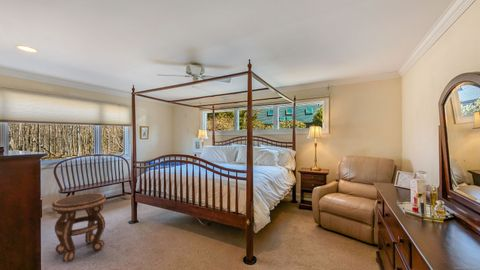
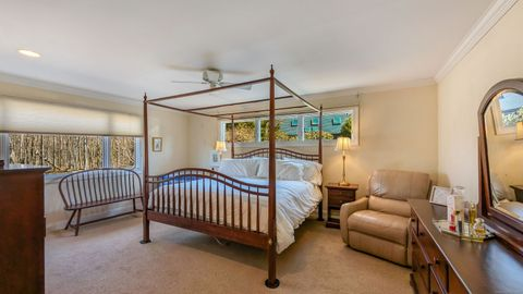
- side table [51,192,107,263]
